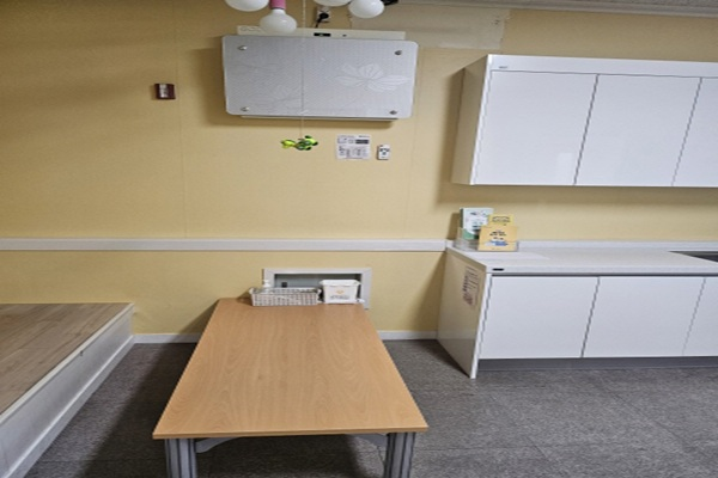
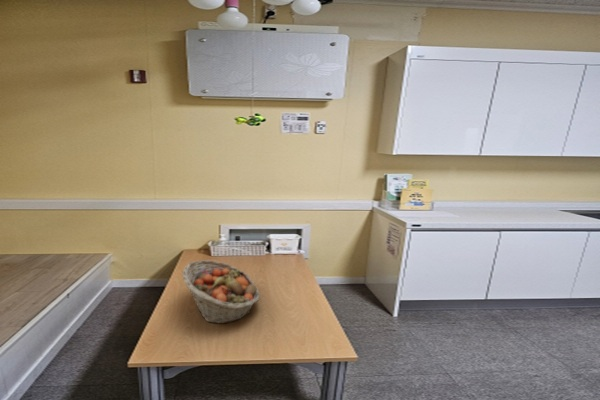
+ fruit basket [181,259,261,325]
